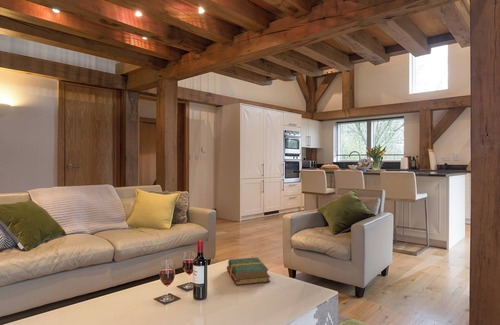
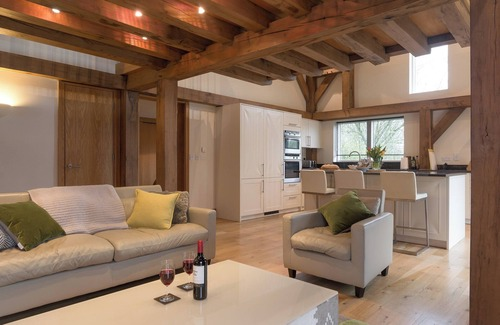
- hardback book [226,257,271,286]
